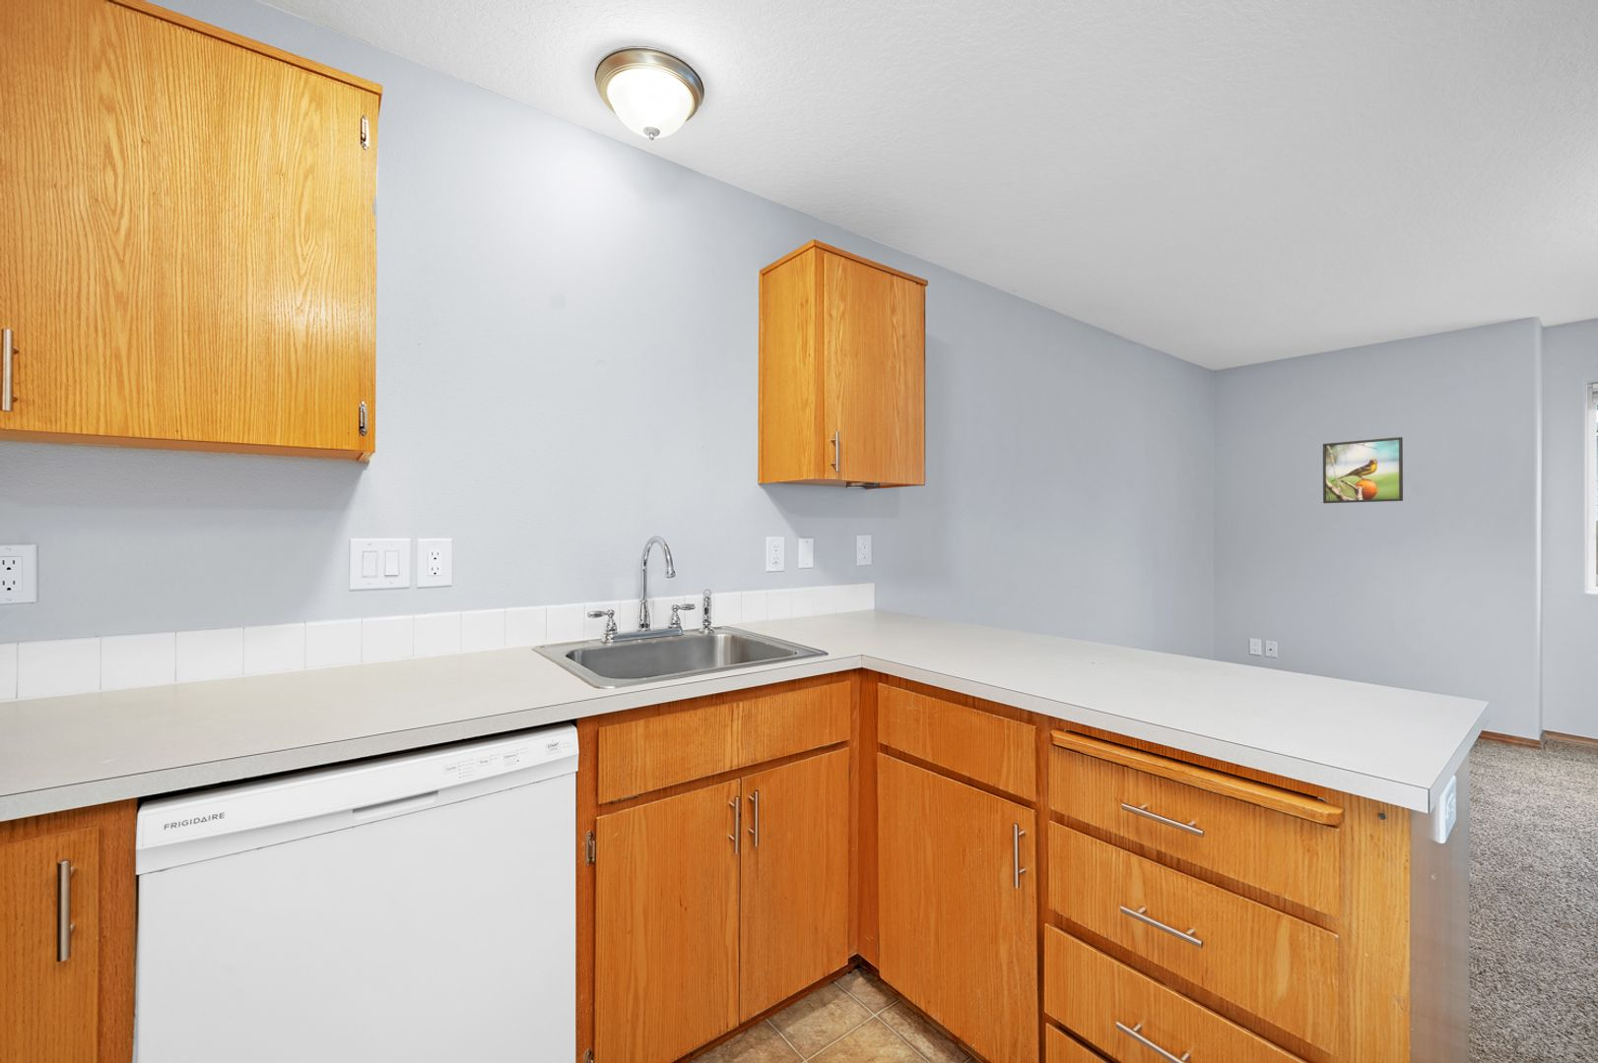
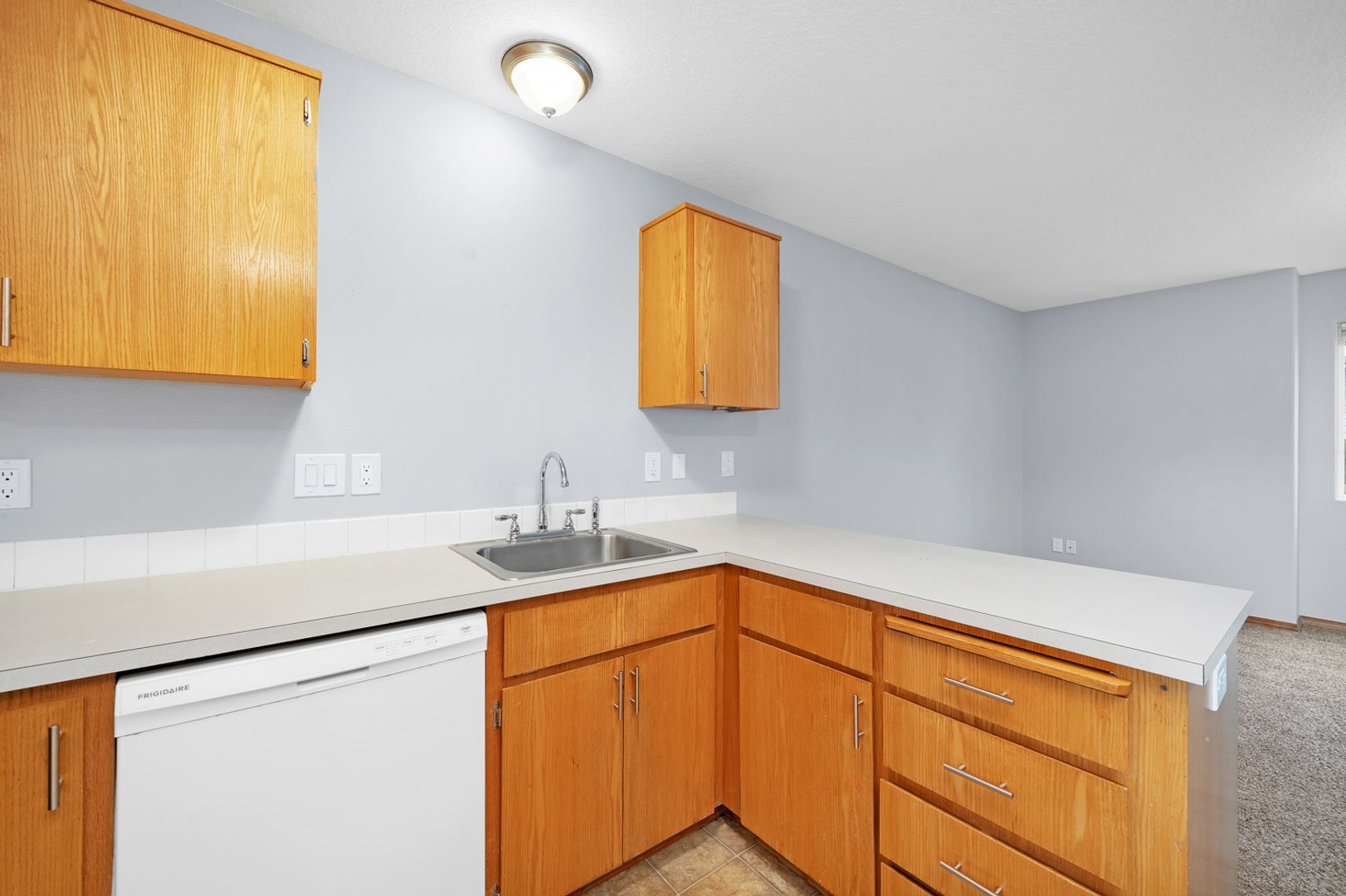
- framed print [1323,437,1404,504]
